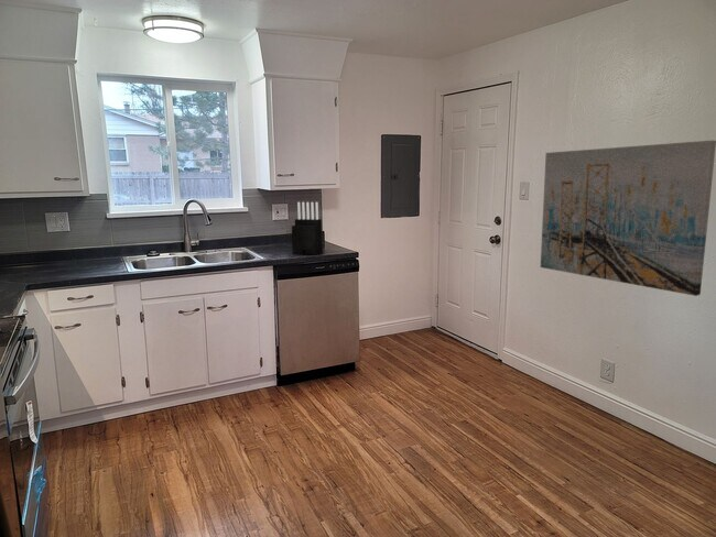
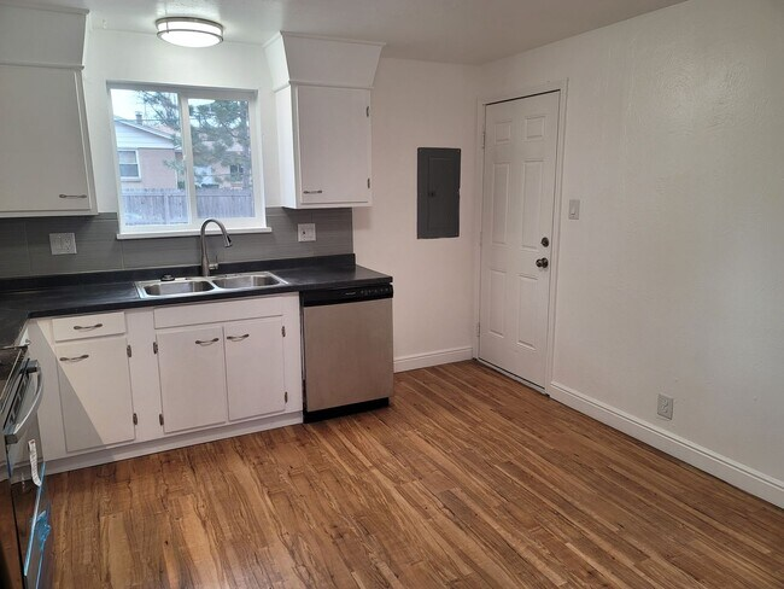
- wall art [540,140,716,297]
- knife block [291,201,324,256]
